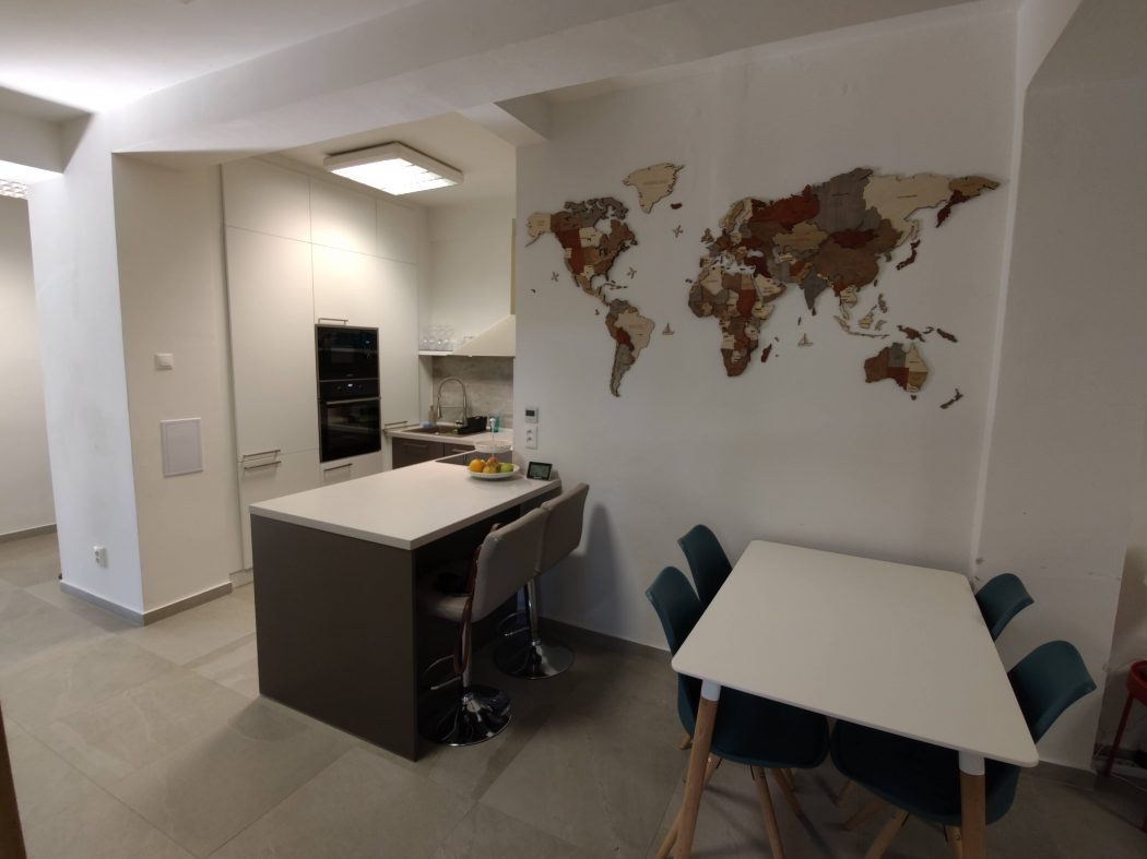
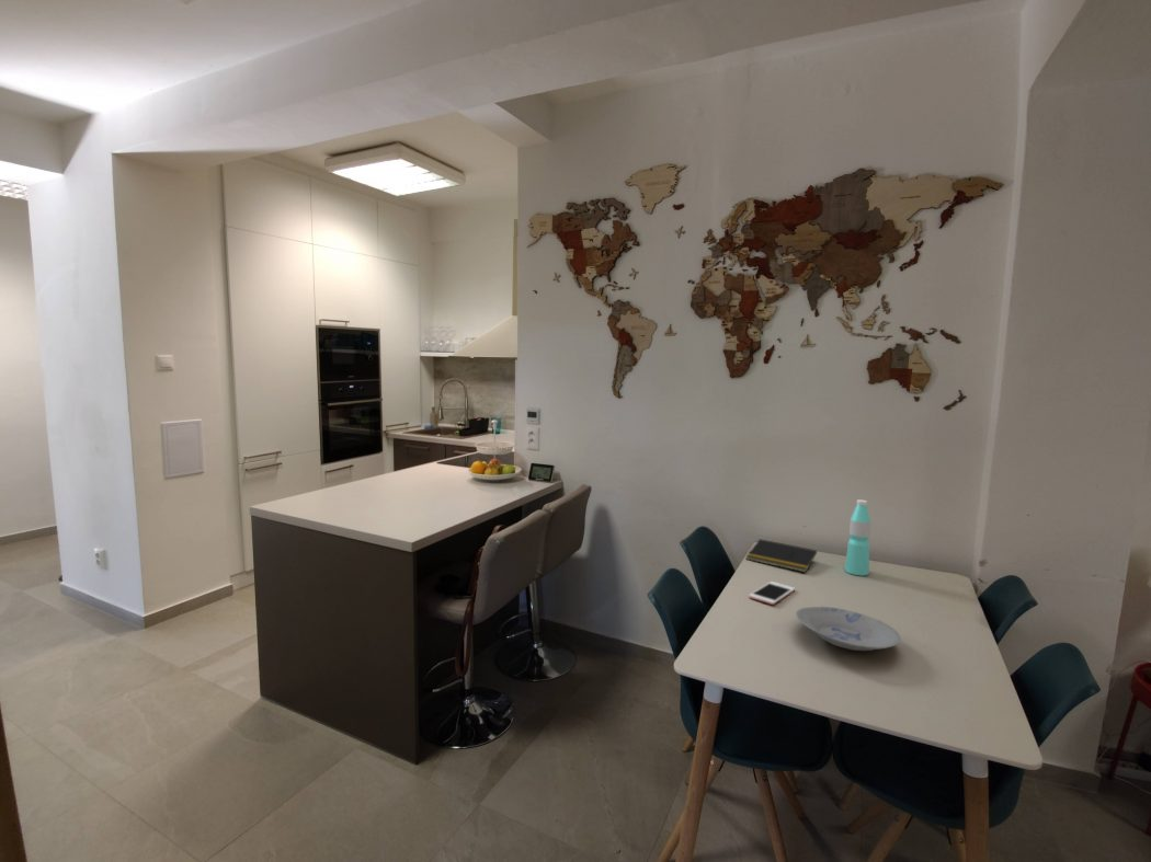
+ cell phone [748,581,796,606]
+ notepad [745,538,818,574]
+ bowl [795,606,902,652]
+ water bottle [844,498,871,576]
